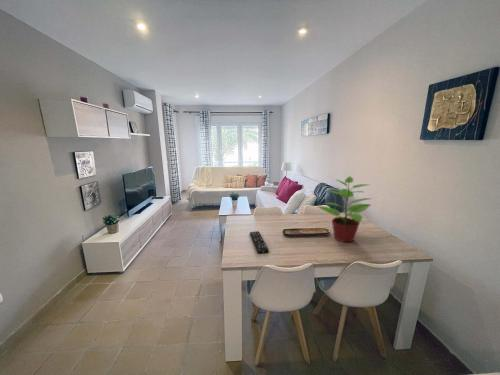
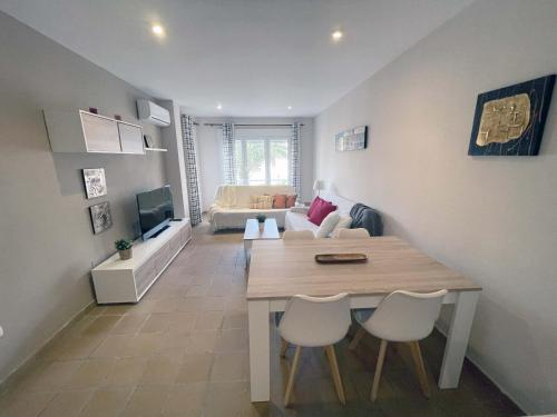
- remote control [249,230,270,254]
- potted plant [317,176,373,243]
